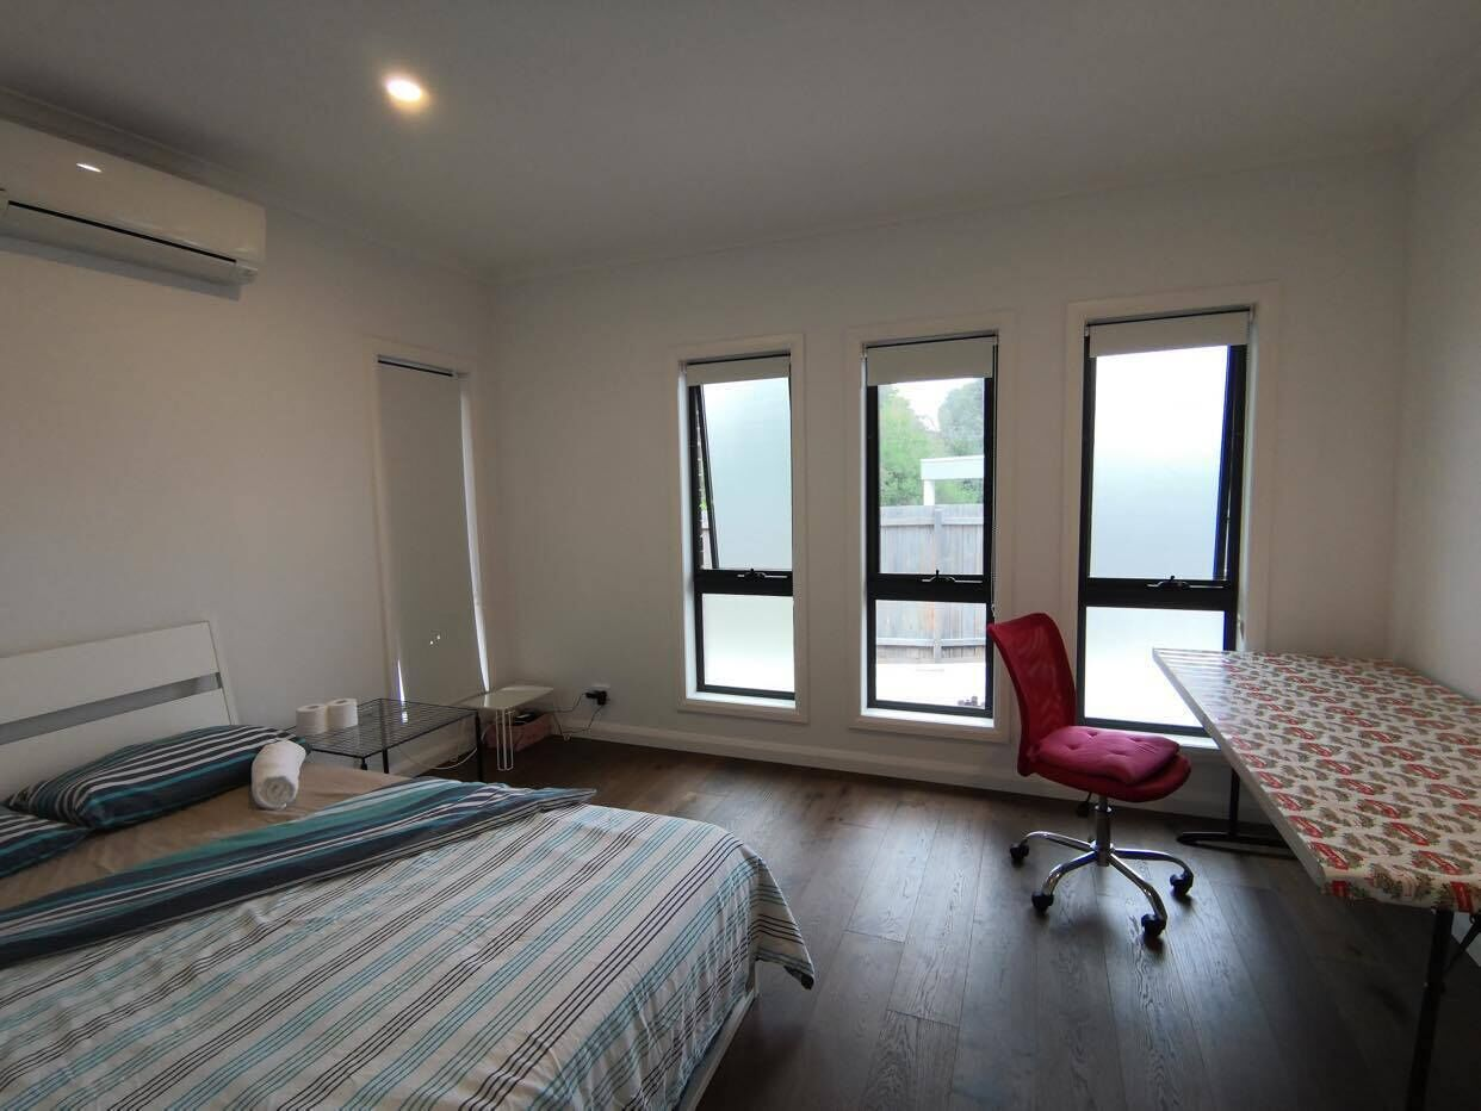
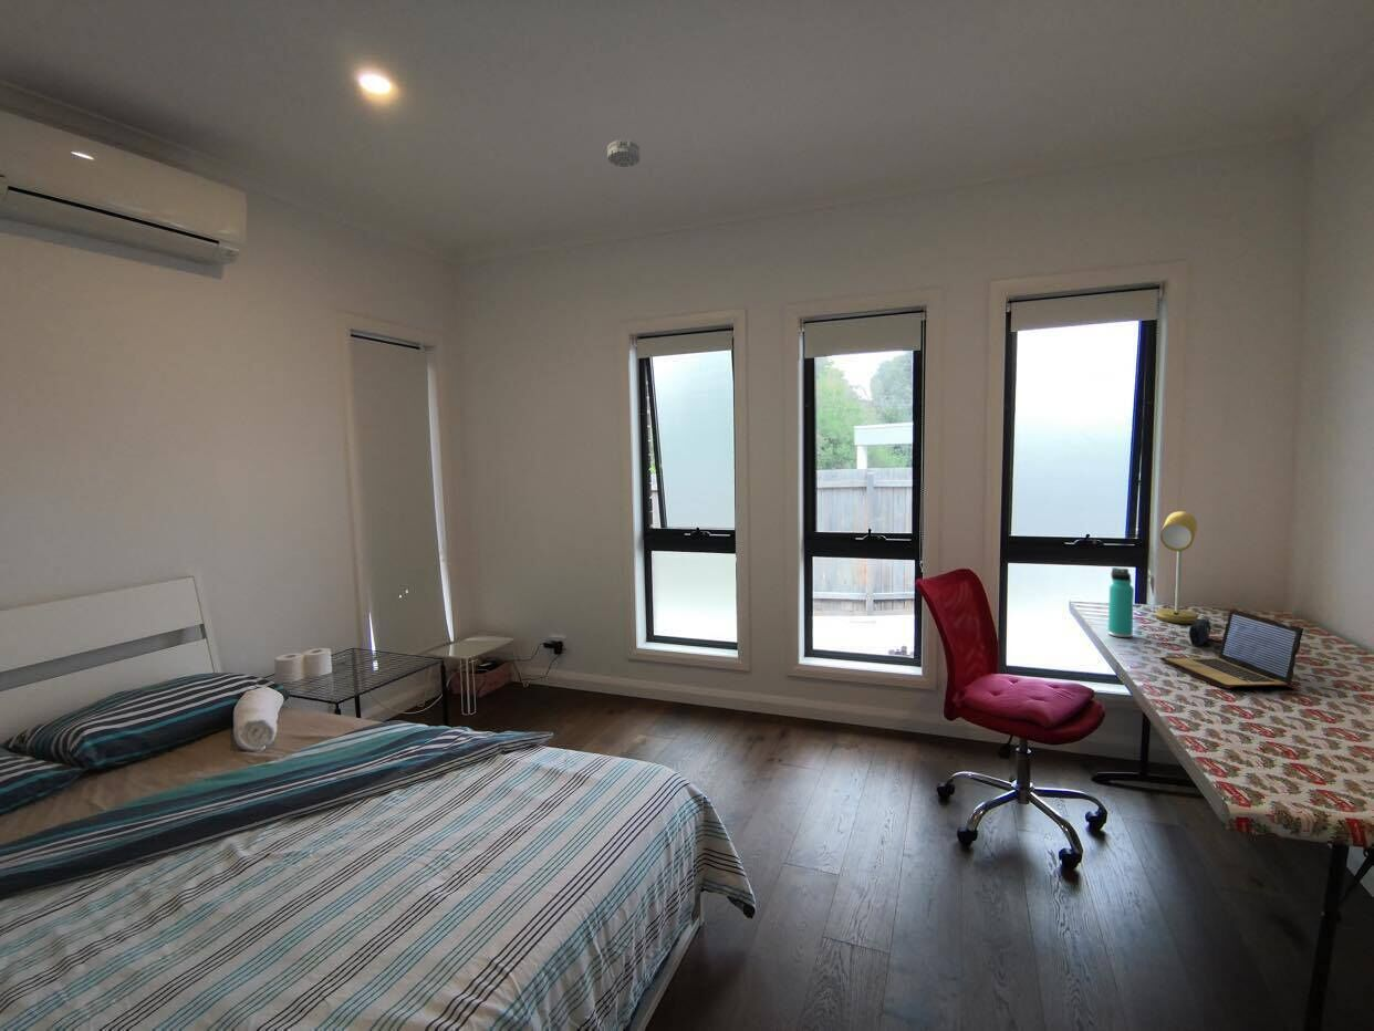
+ pencil case [1188,617,1211,646]
+ smoke detector [606,138,641,168]
+ thermos bottle [1107,566,1135,638]
+ laptop [1158,607,1304,690]
+ desk lamp [1156,510,1199,625]
